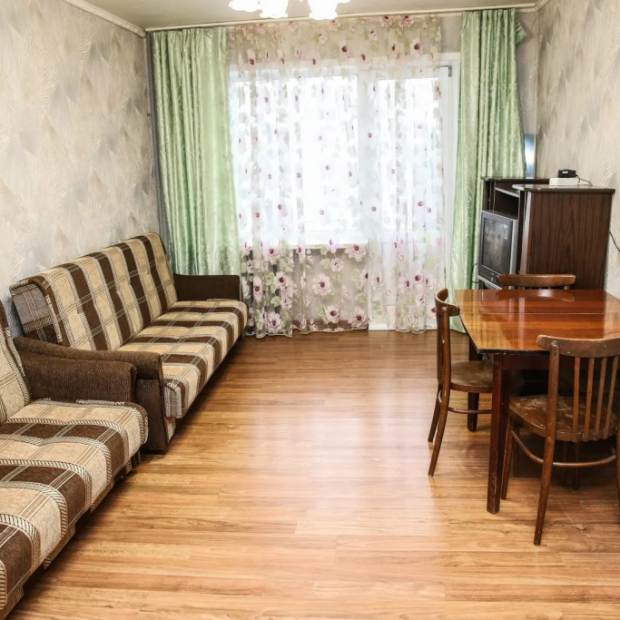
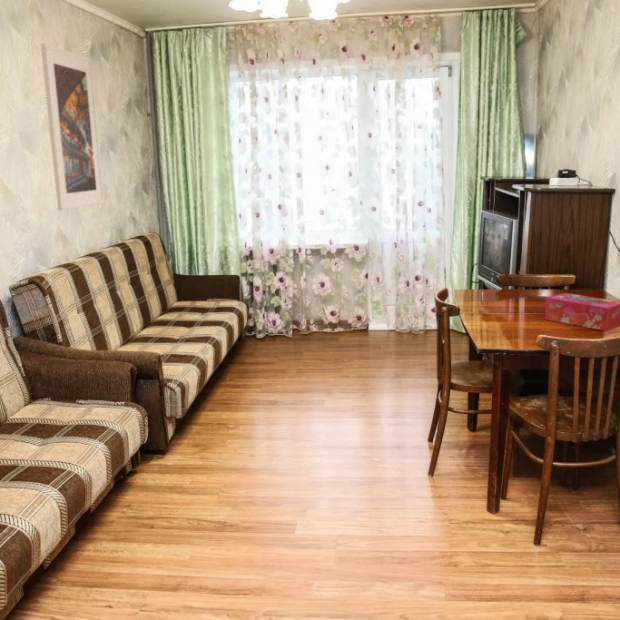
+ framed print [40,42,105,211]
+ tissue box [544,292,620,332]
